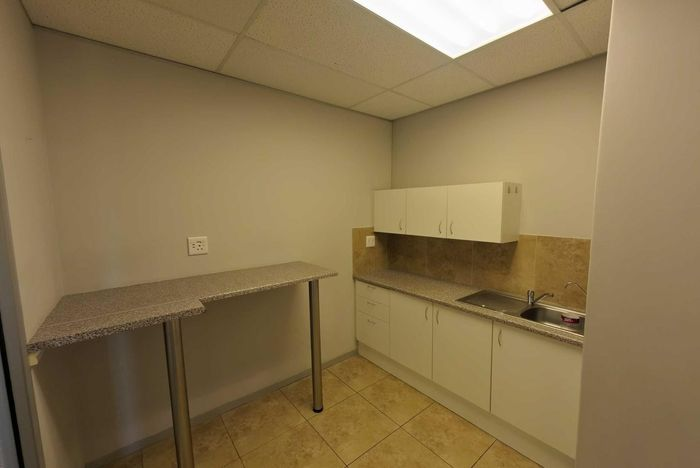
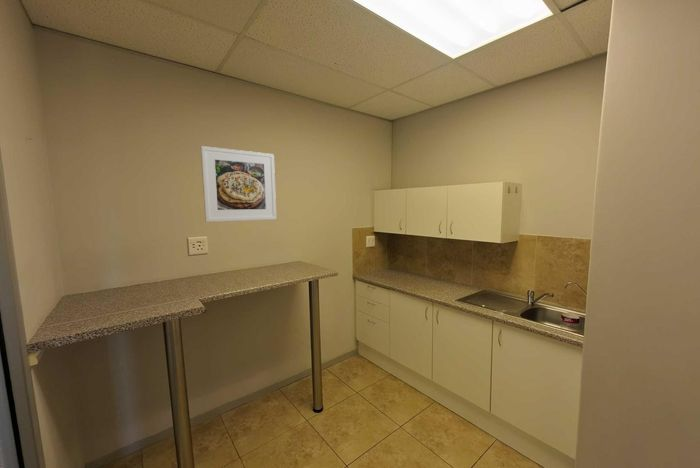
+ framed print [200,145,277,223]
